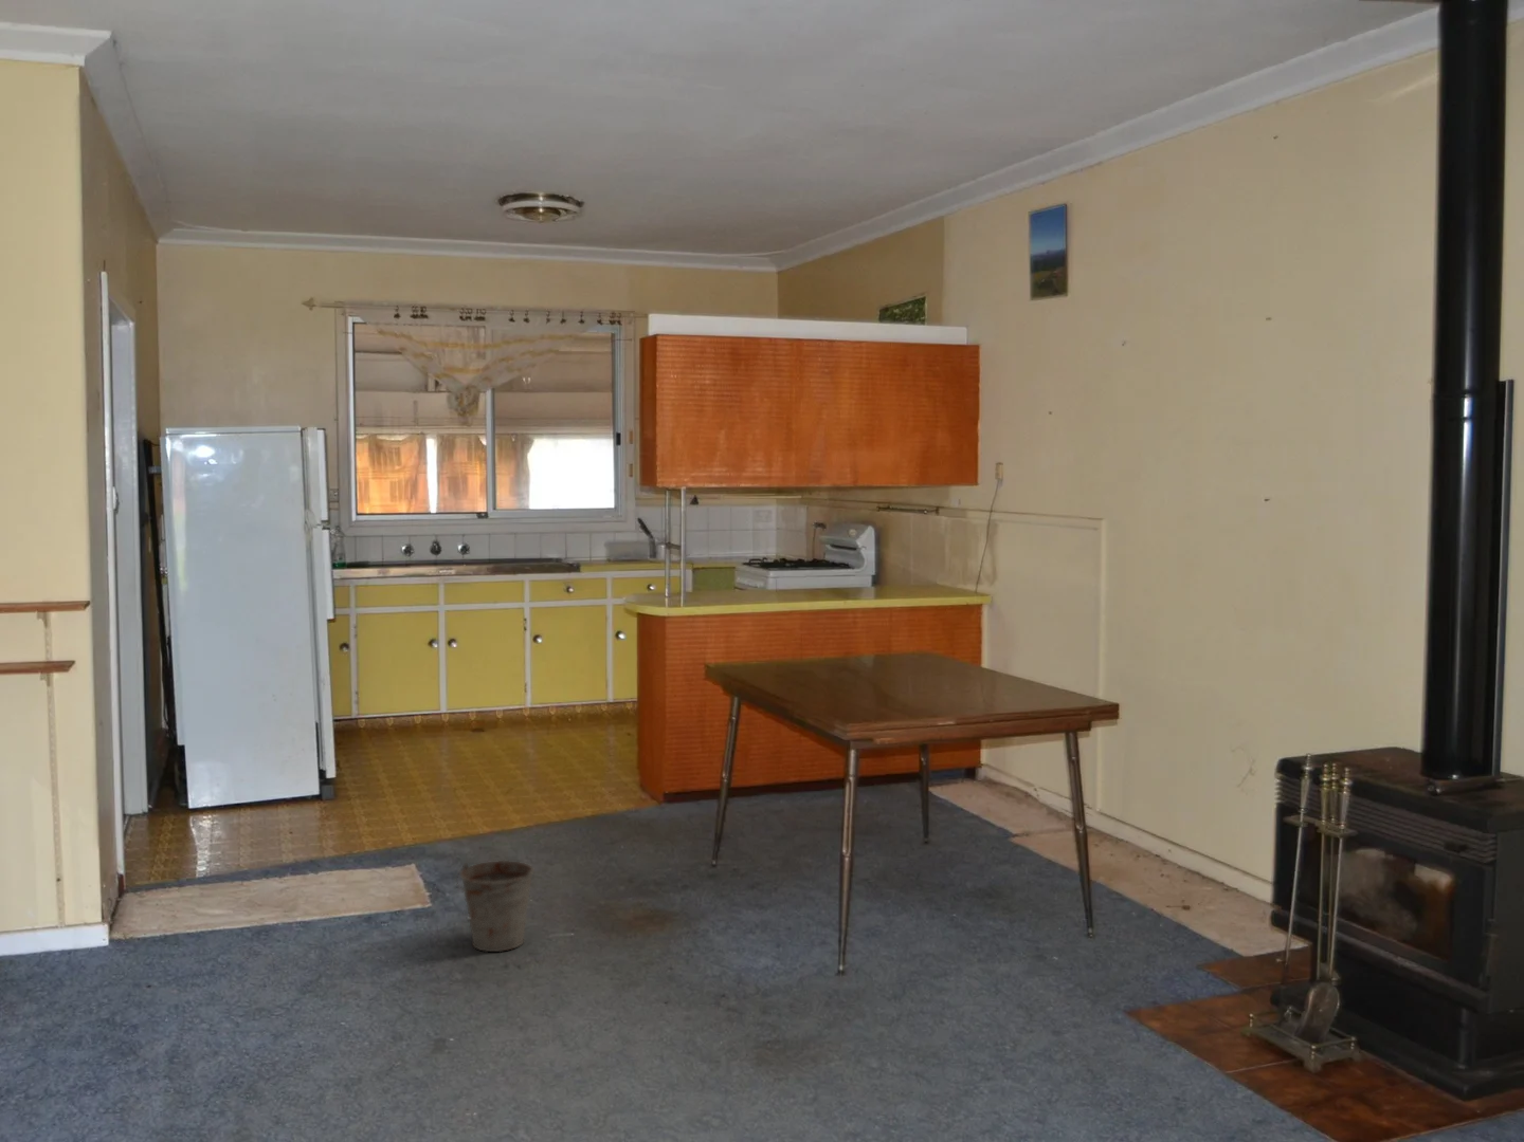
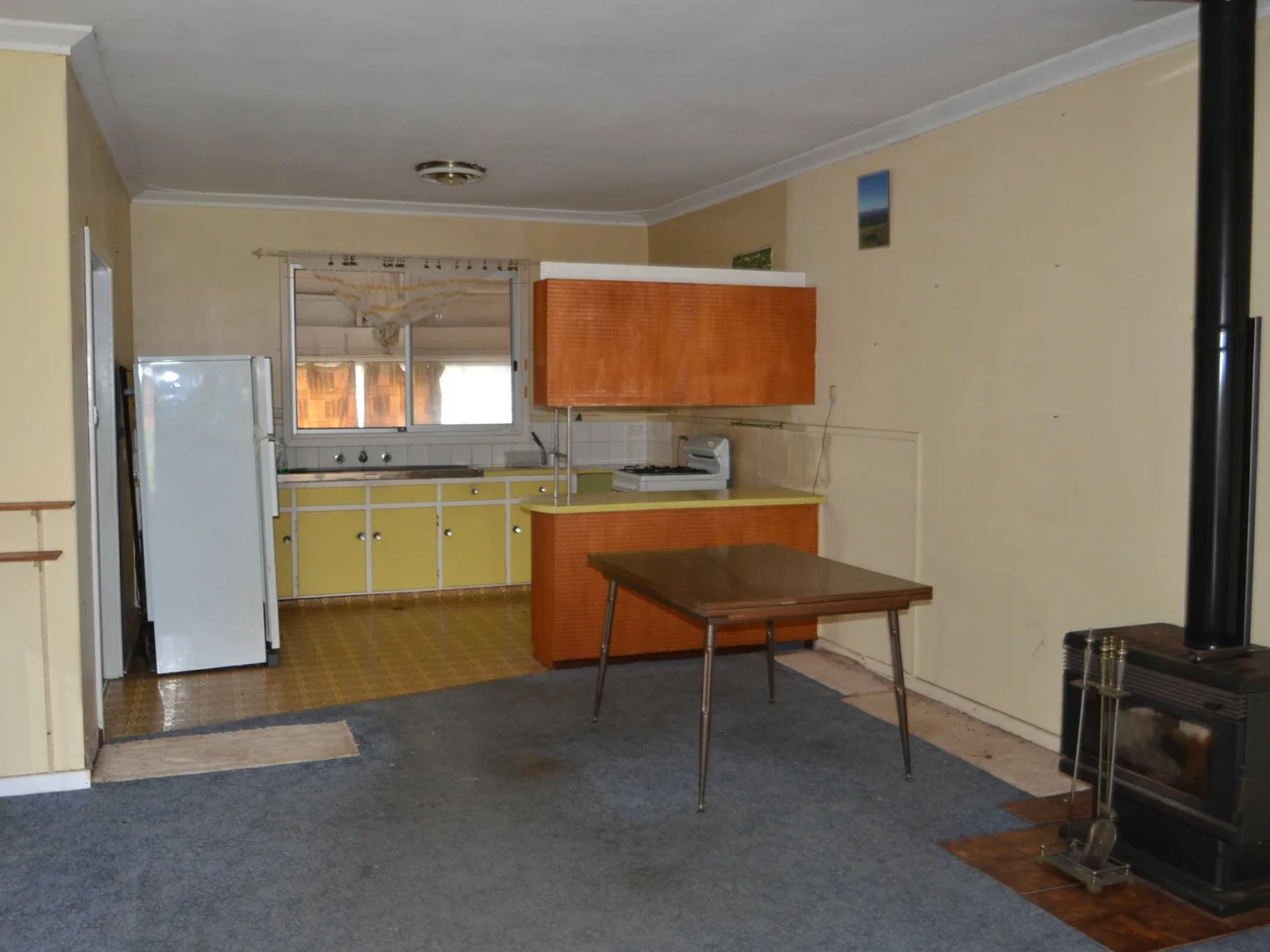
- bucket [455,860,535,952]
